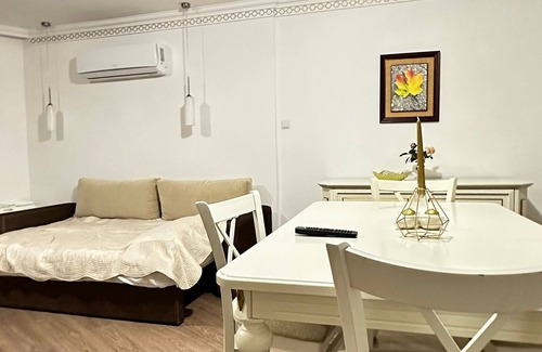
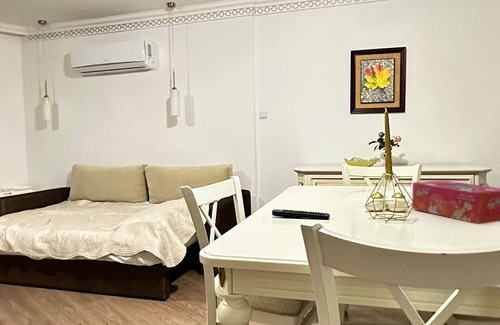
+ tissue box [411,179,500,225]
